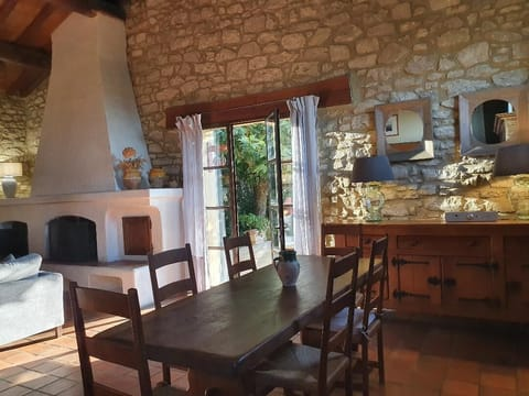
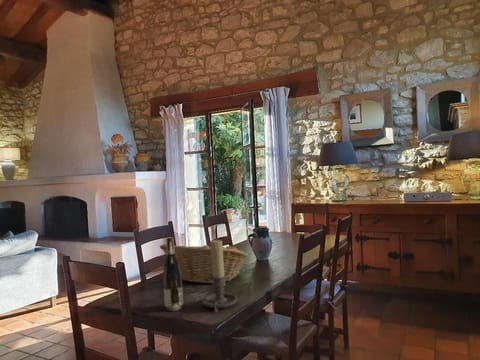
+ candle holder [201,239,238,313]
+ fruit basket [159,242,250,285]
+ wine bottle [162,236,185,312]
